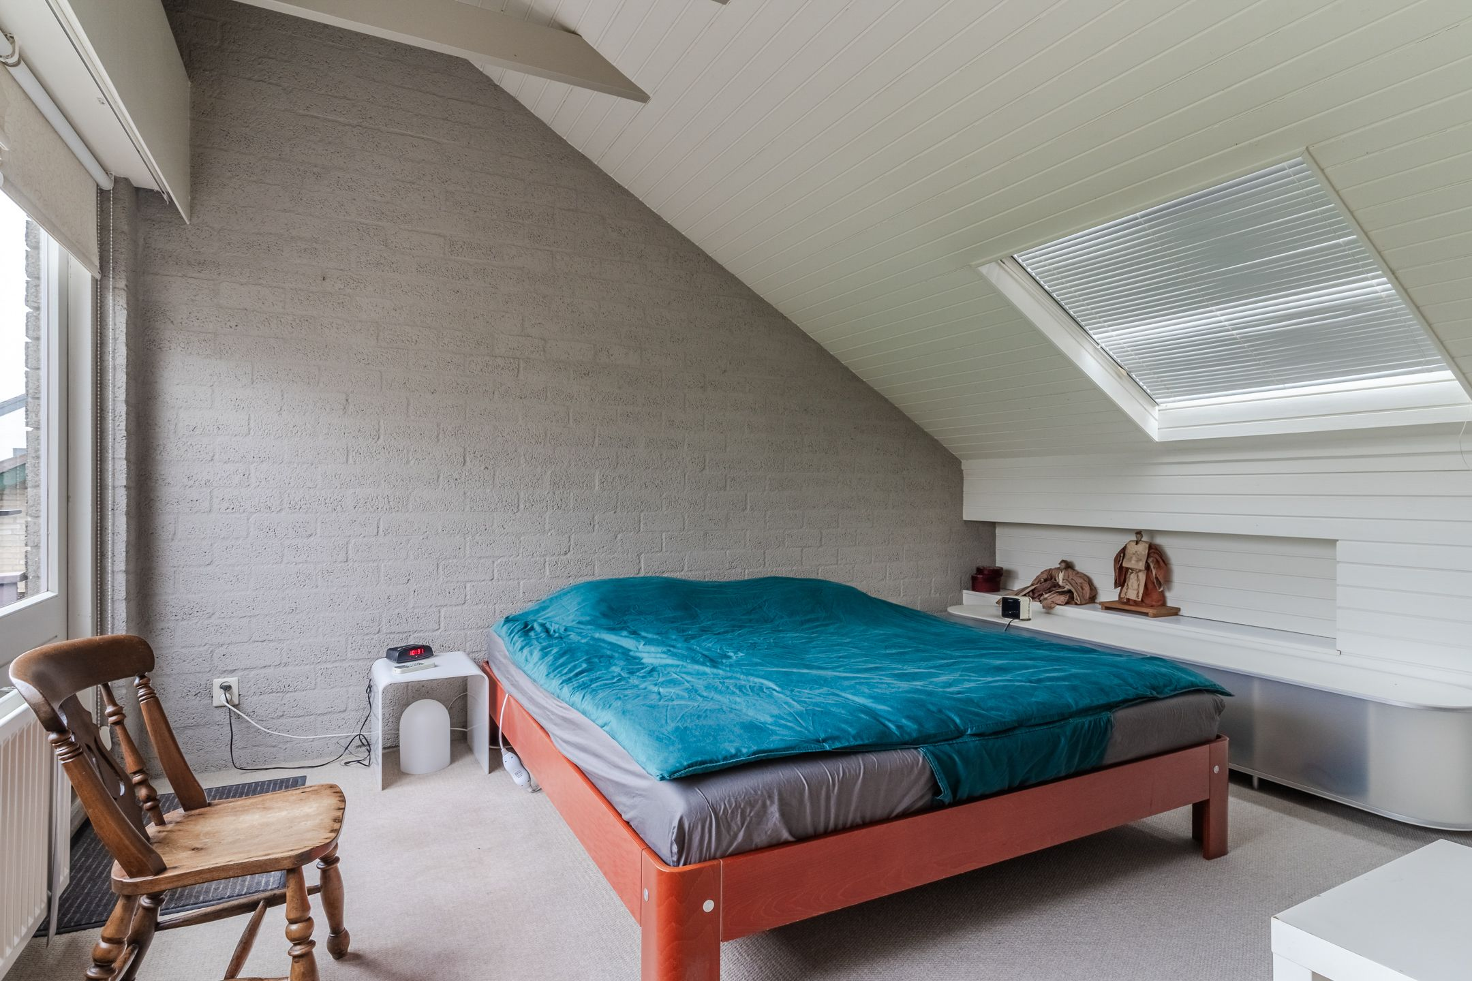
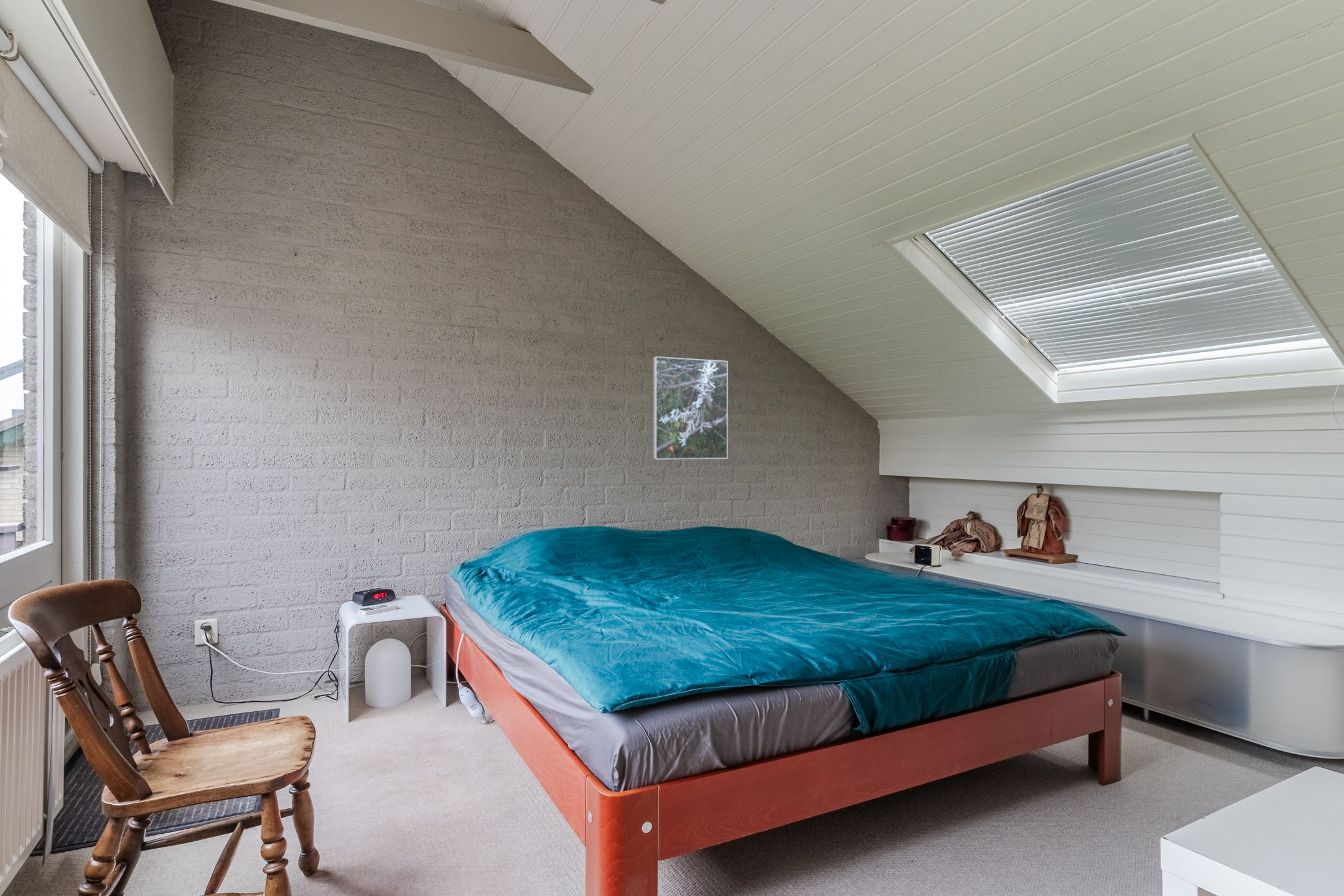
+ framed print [653,356,729,460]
